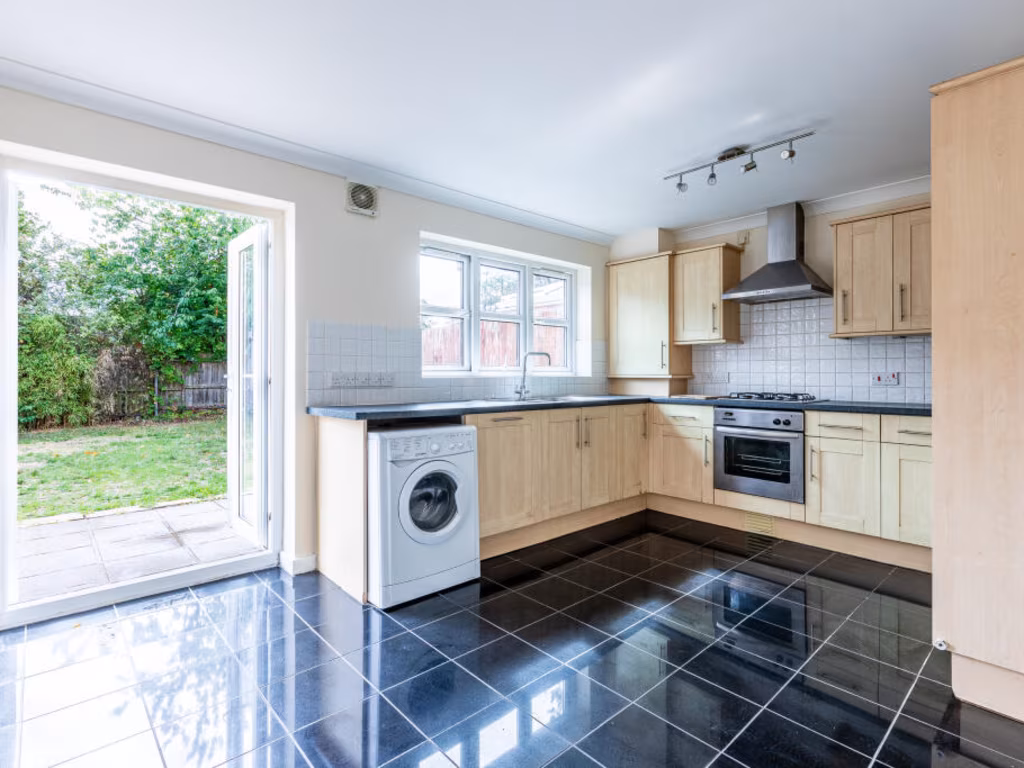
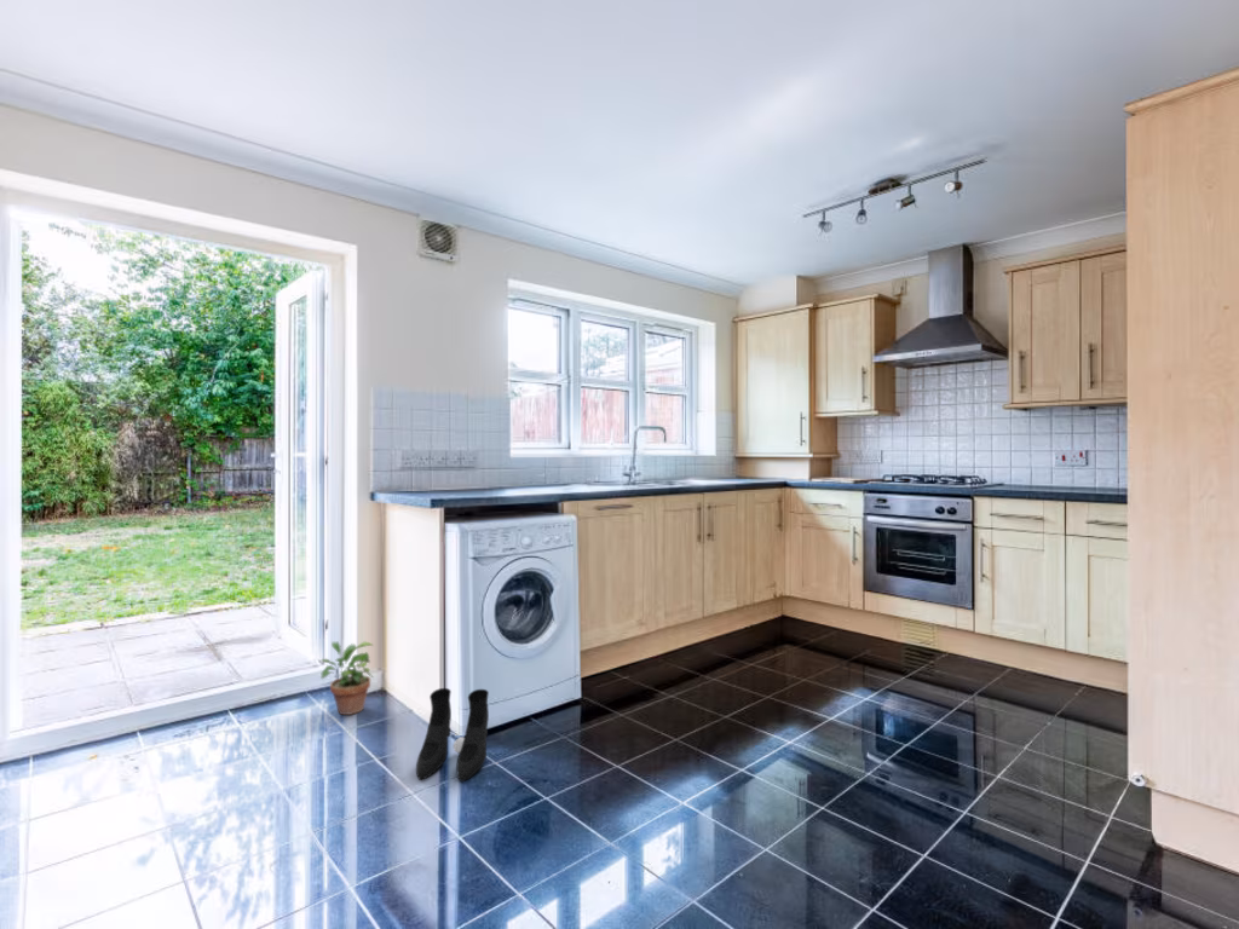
+ potted plant [319,640,375,716]
+ boots [415,687,490,783]
